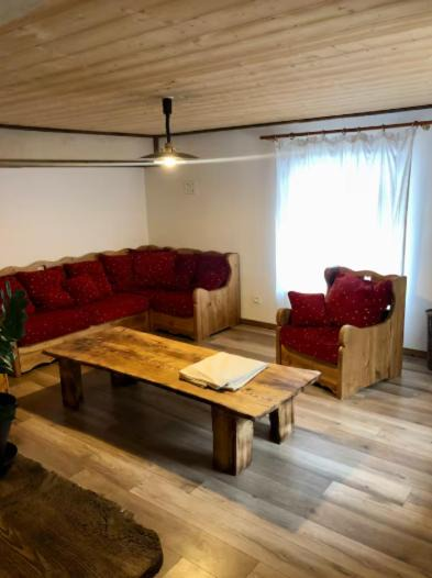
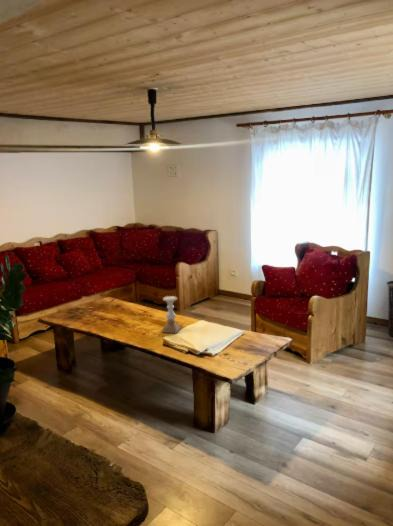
+ candle holder [161,295,182,334]
